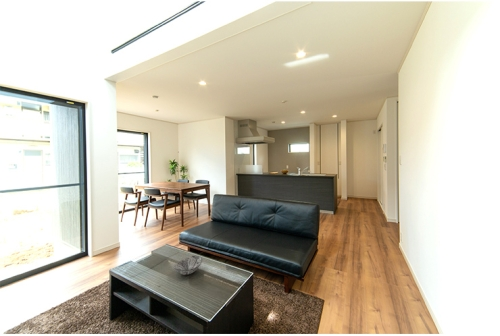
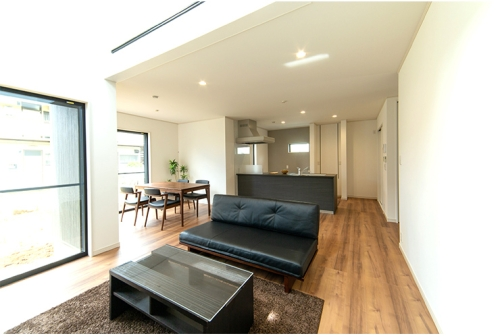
- decorative bowl [173,255,203,276]
